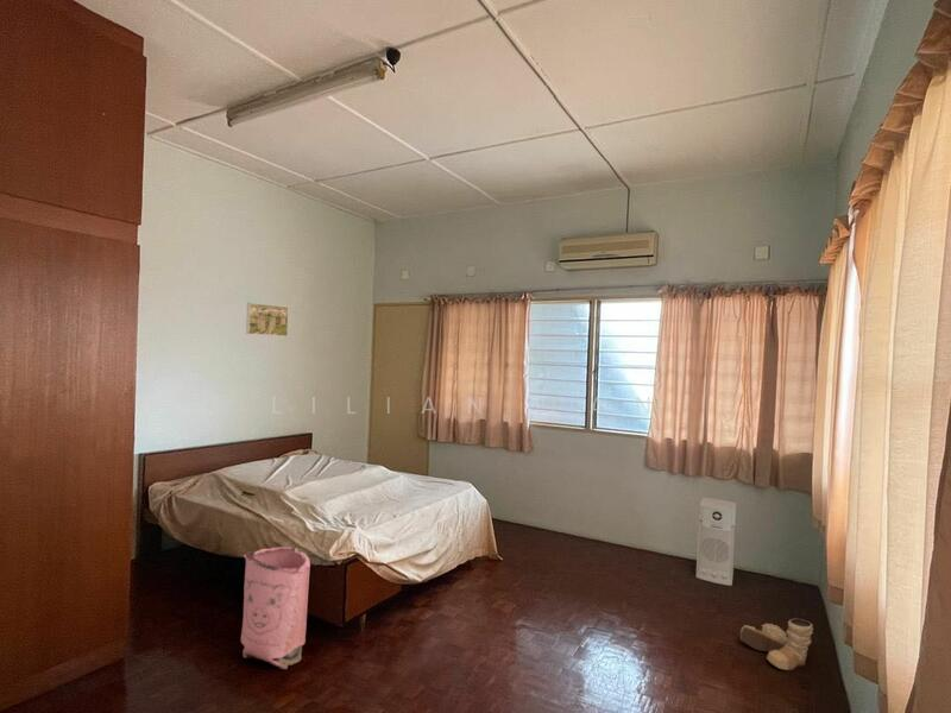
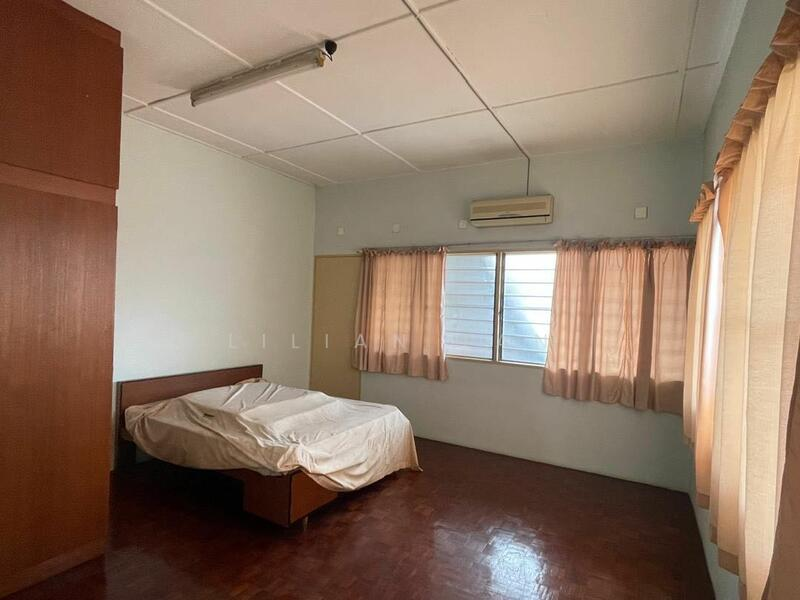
- bag [240,545,311,670]
- boots [739,618,814,671]
- air purifier [695,497,738,586]
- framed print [245,302,290,337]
